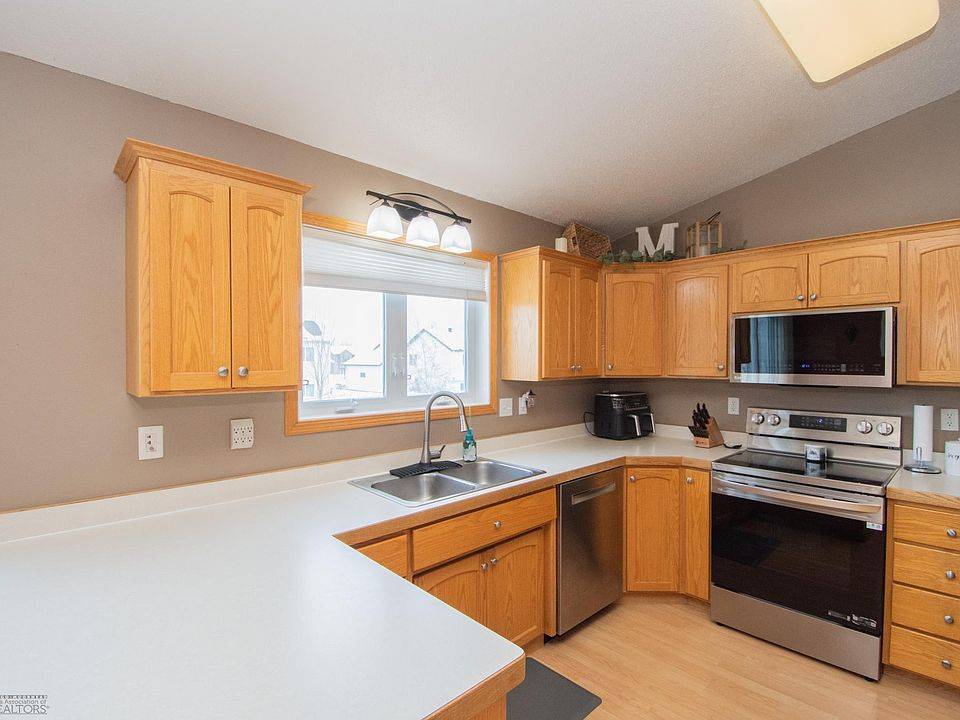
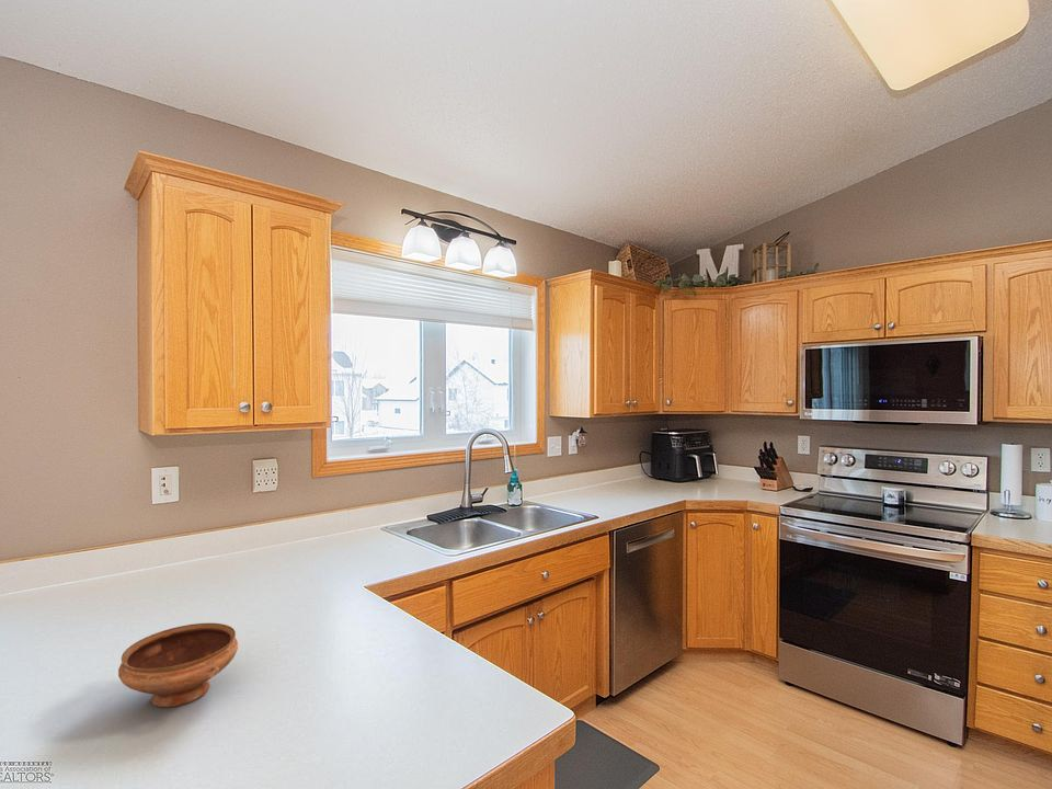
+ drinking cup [117,622,239,708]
